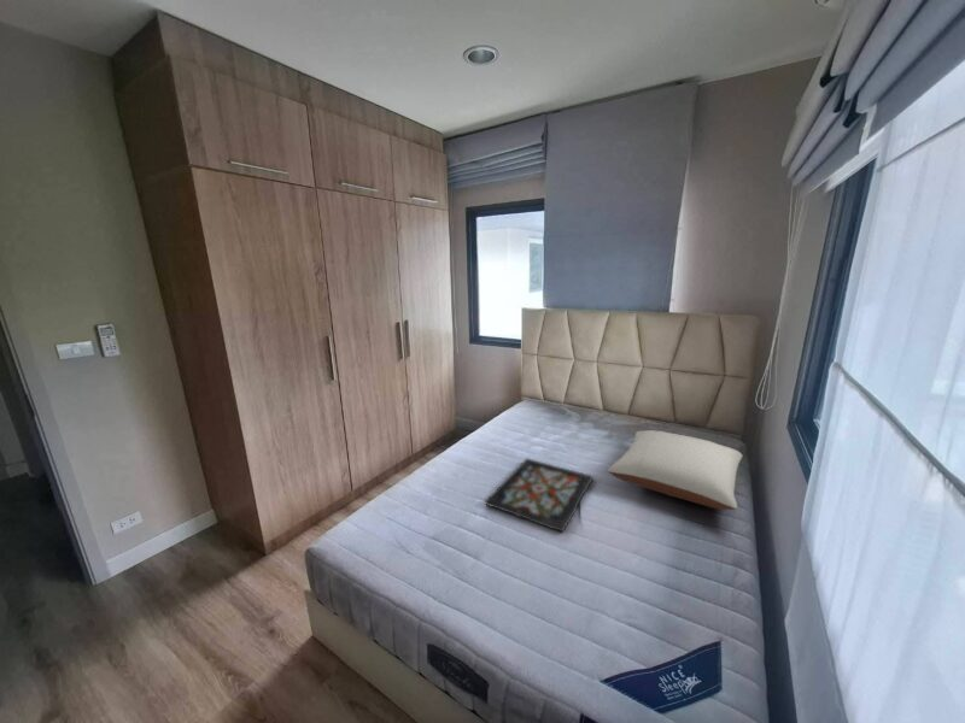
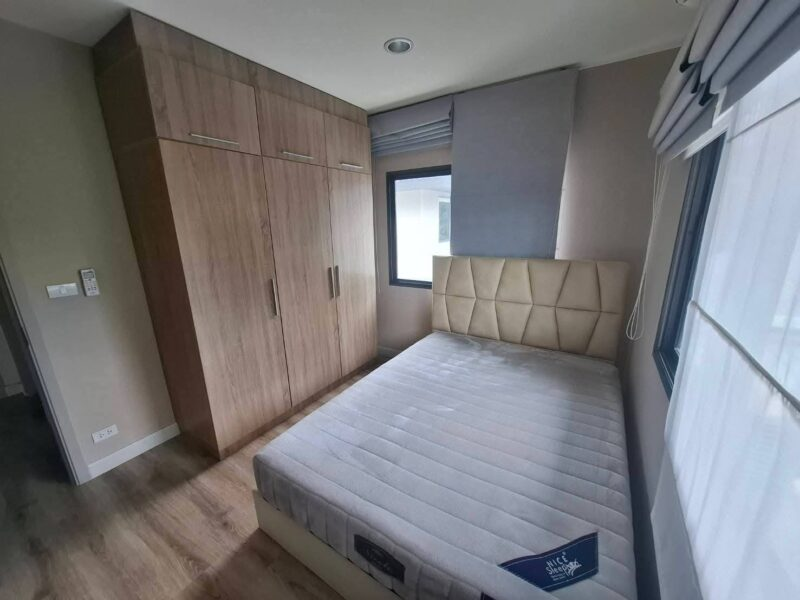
- pillow [606,429,743,511]
- decorative tray [484,458,595,533]
